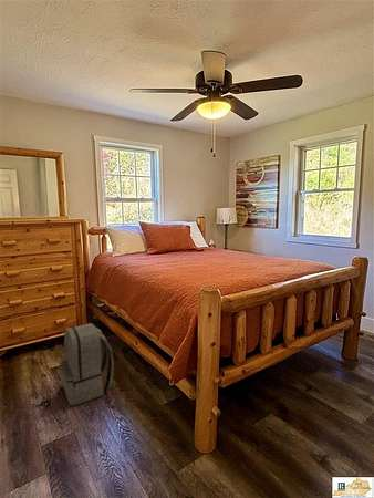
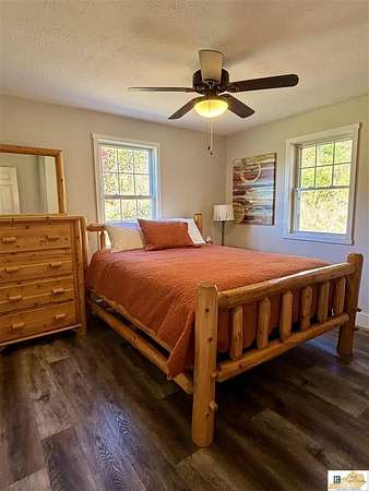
- backpack [59,322,115,406]
